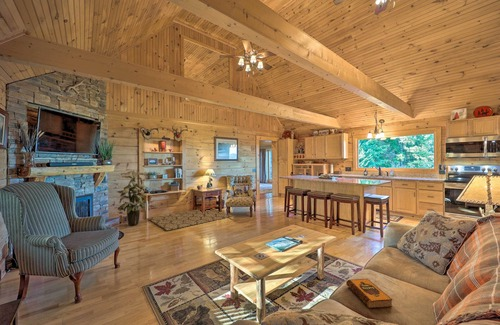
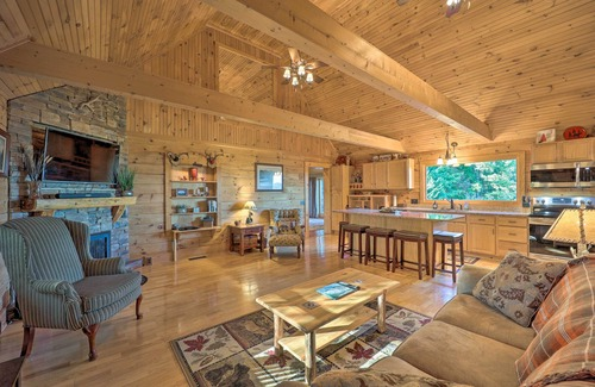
- rug [147,208,233,232]
- indoor plant [116,168,149,226]
- hardback book [345,278,393,310]
